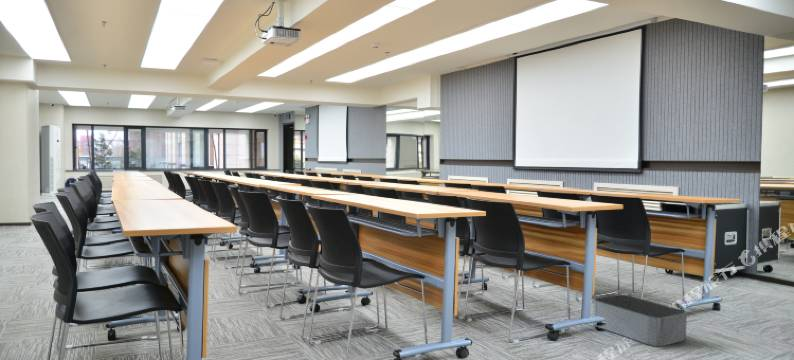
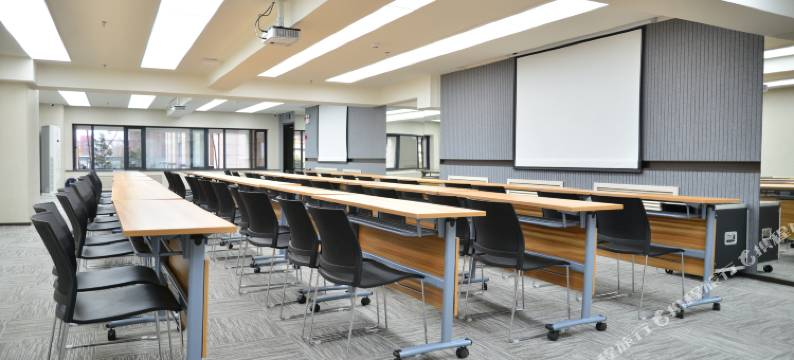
- storage bin [592,293,688,347]
